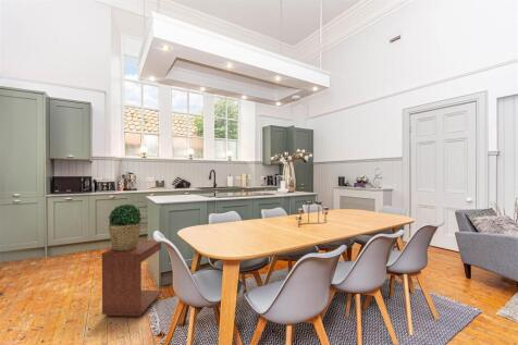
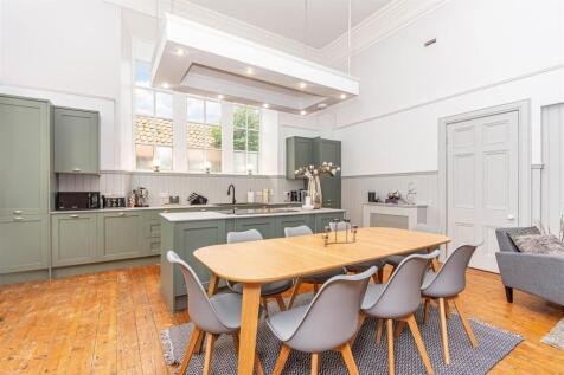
- side table [100,239,163,318]
- potted plant [108,204,143,250]
